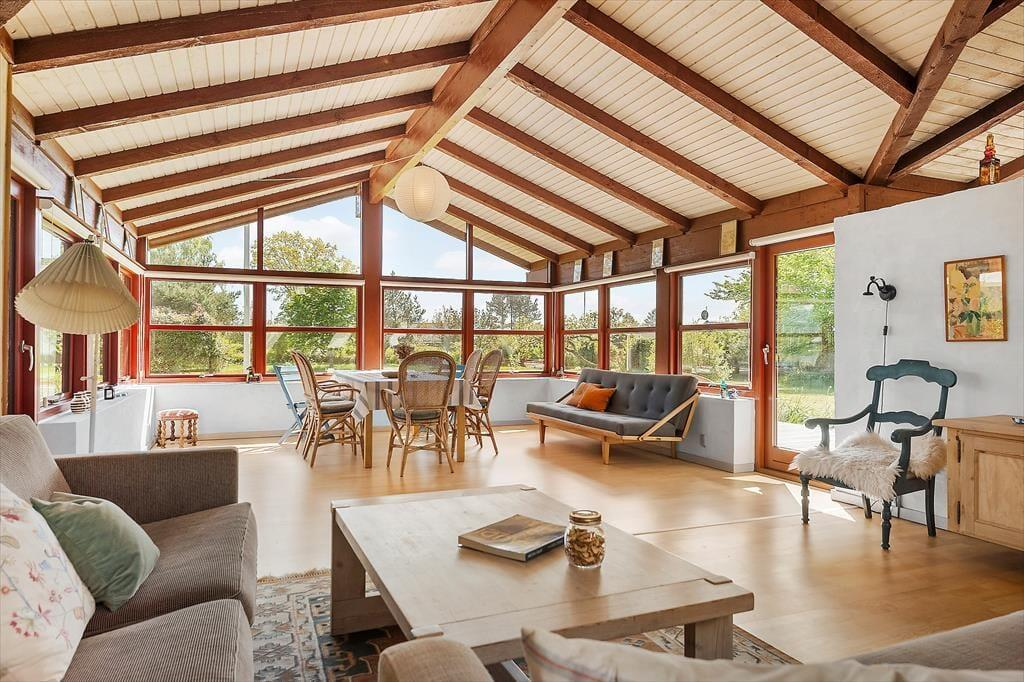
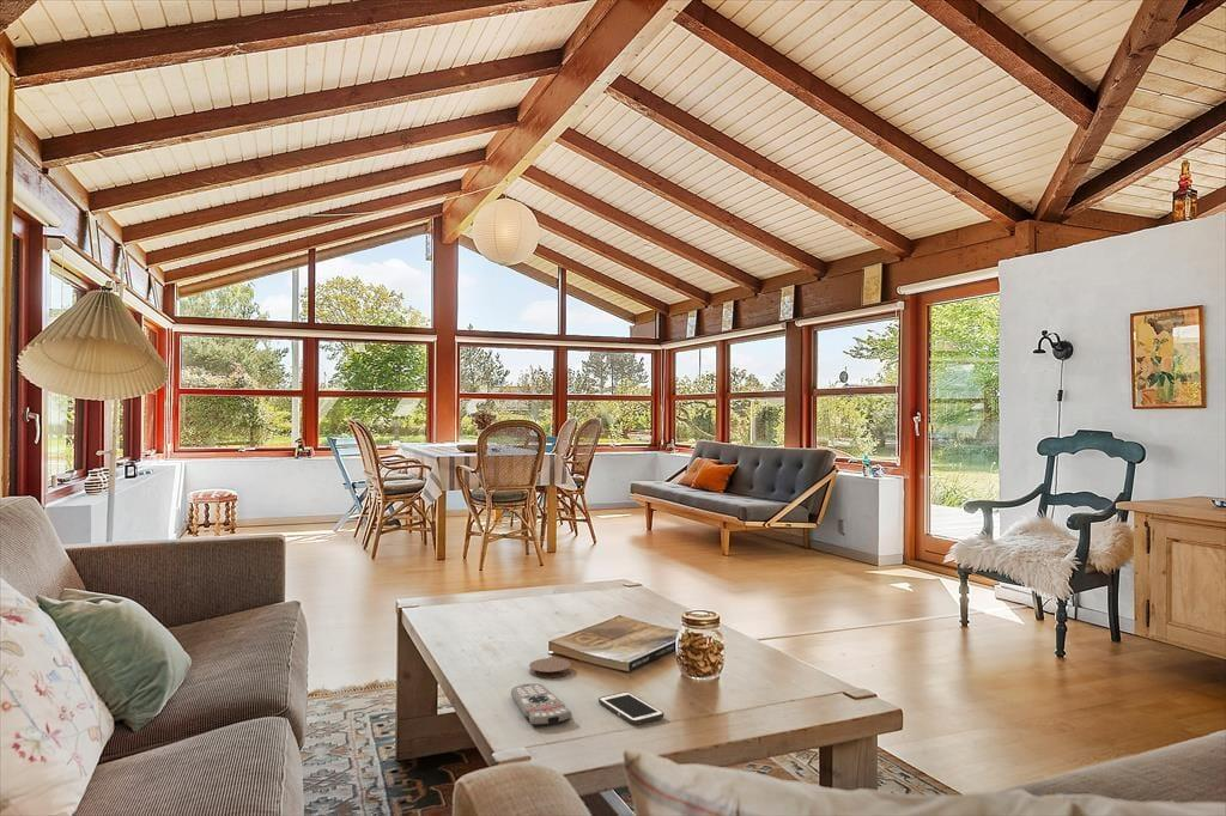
+ remote control [510,682,573,727]
+ coaster [528,657,572,678]
+ cell phone [597,690,664,726]
